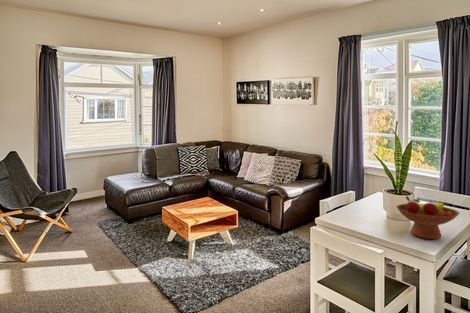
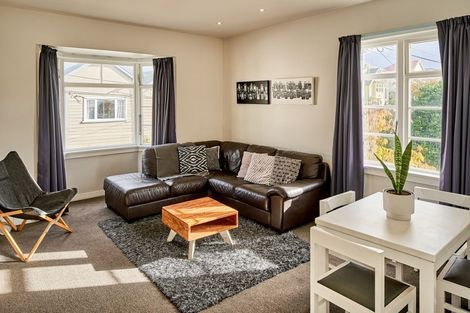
- fruit bowl [396,195,460,240]
